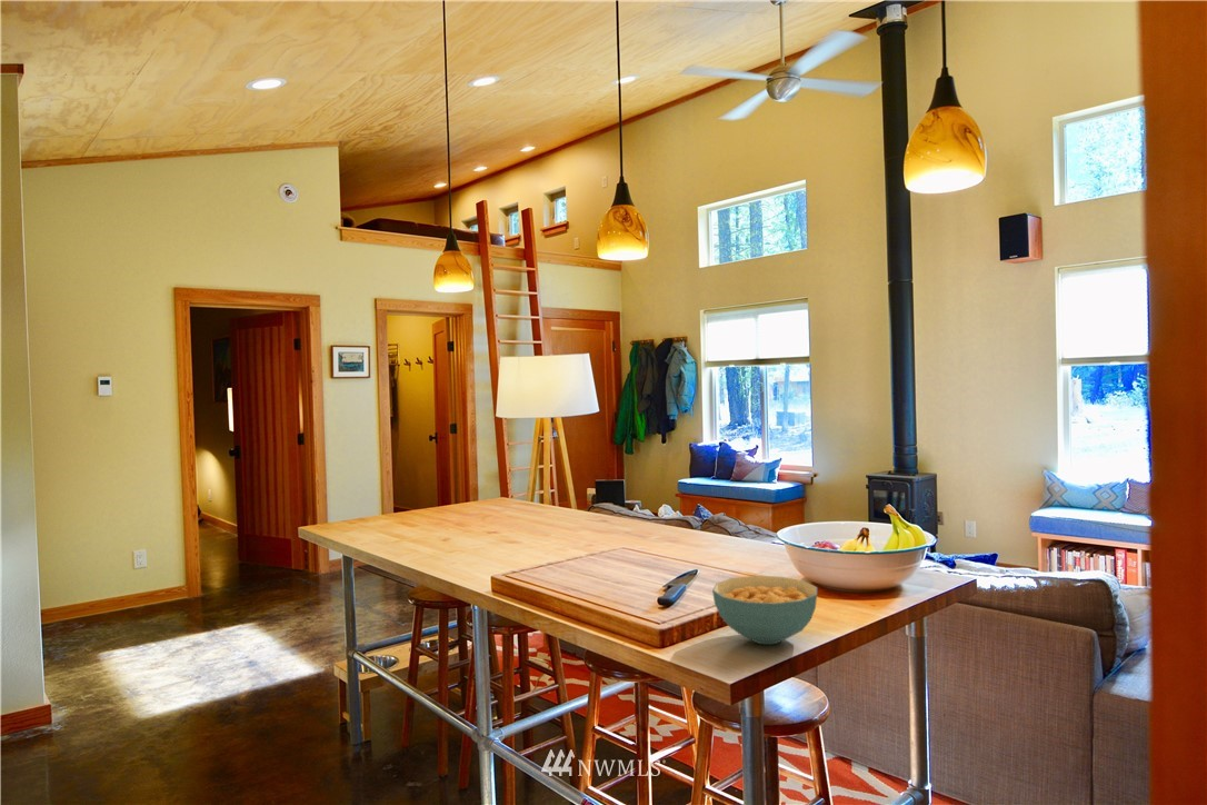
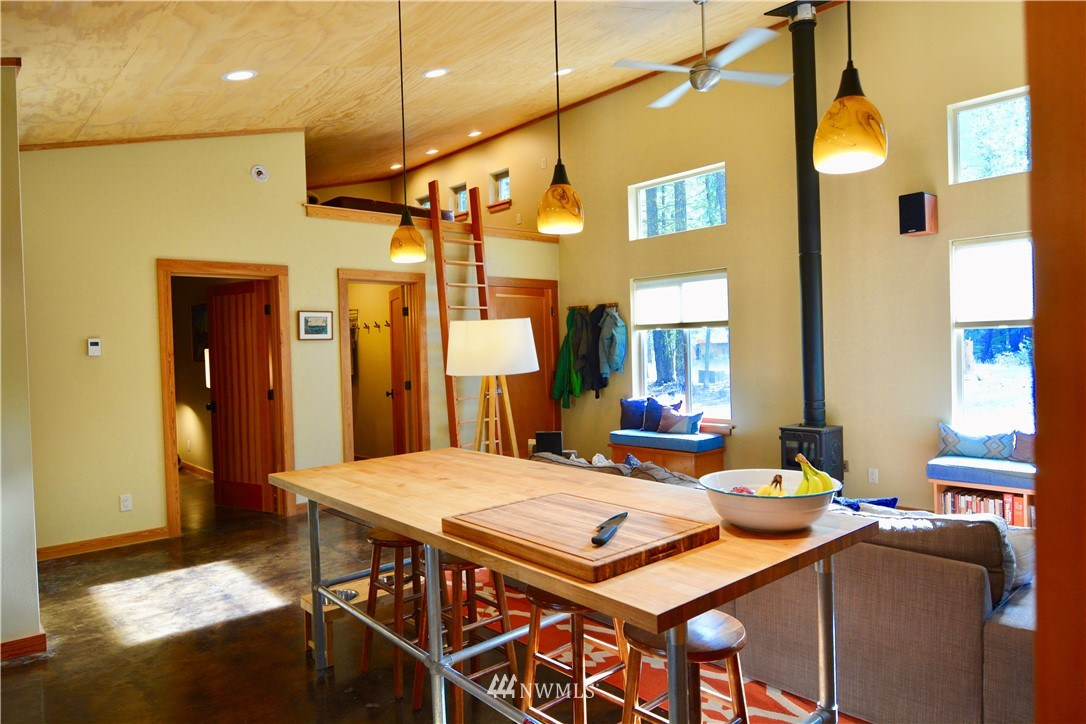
- cereal bowl [711,575,818,646]
